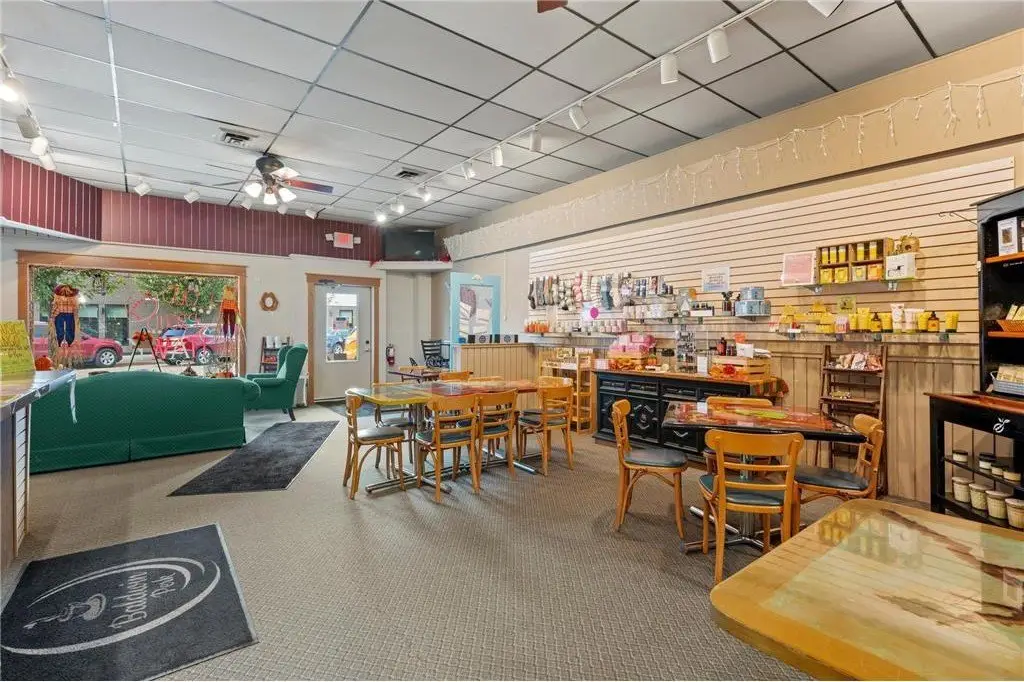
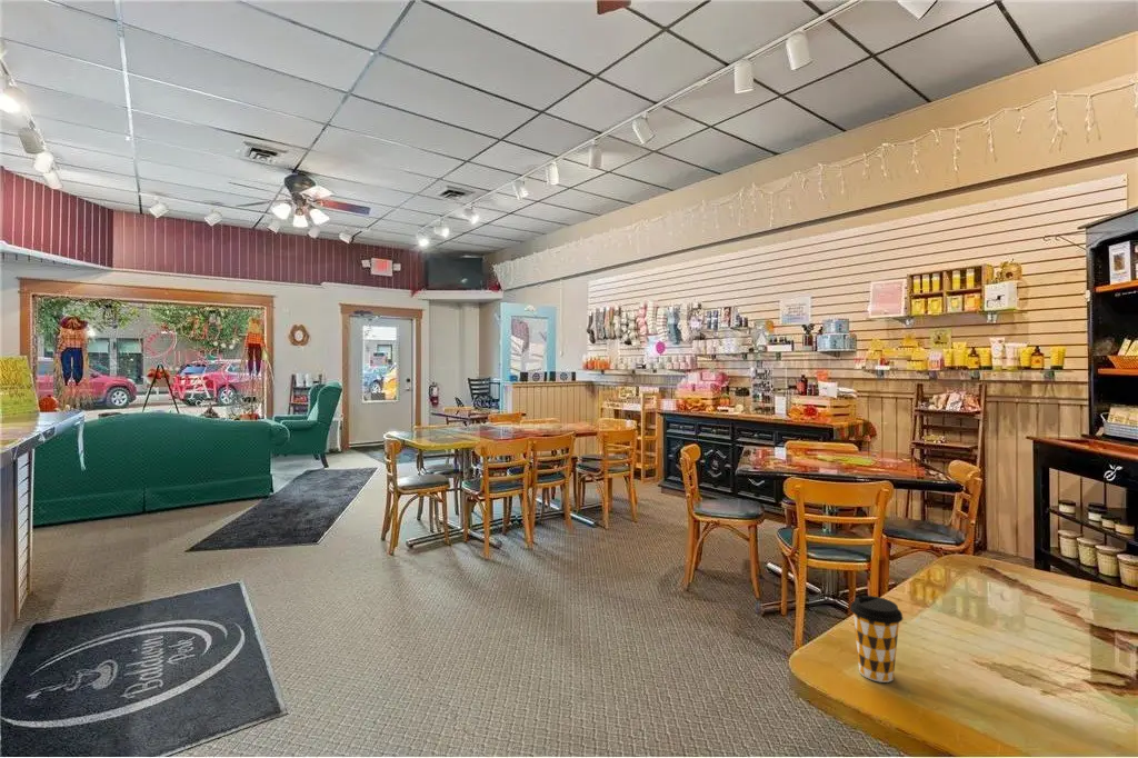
+ coffee cup [849,595,904,684]
